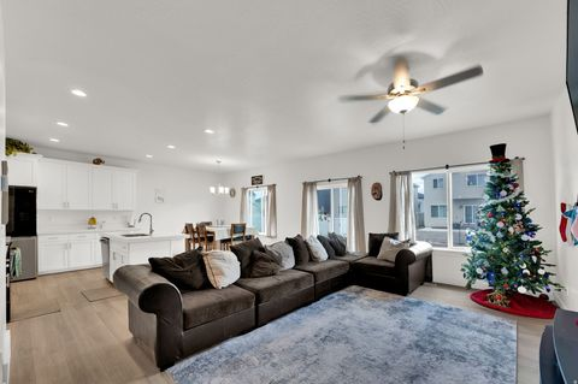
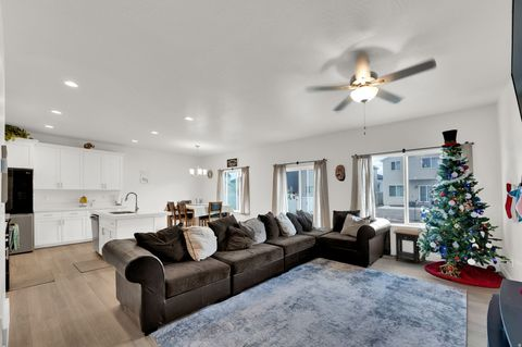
+ side table [393,227,422,265]
